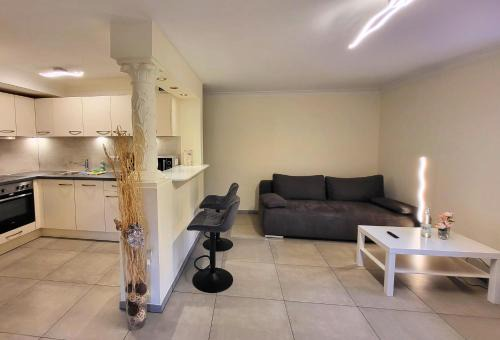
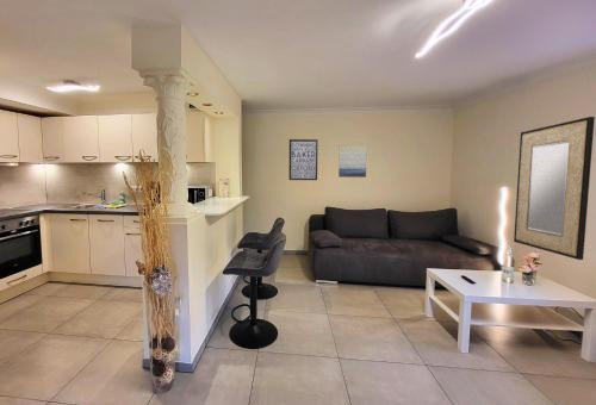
+ home mirror [513,116,596,261]
+ wall art [287,138,319,181]
+ wall art [337,144,368,179]
